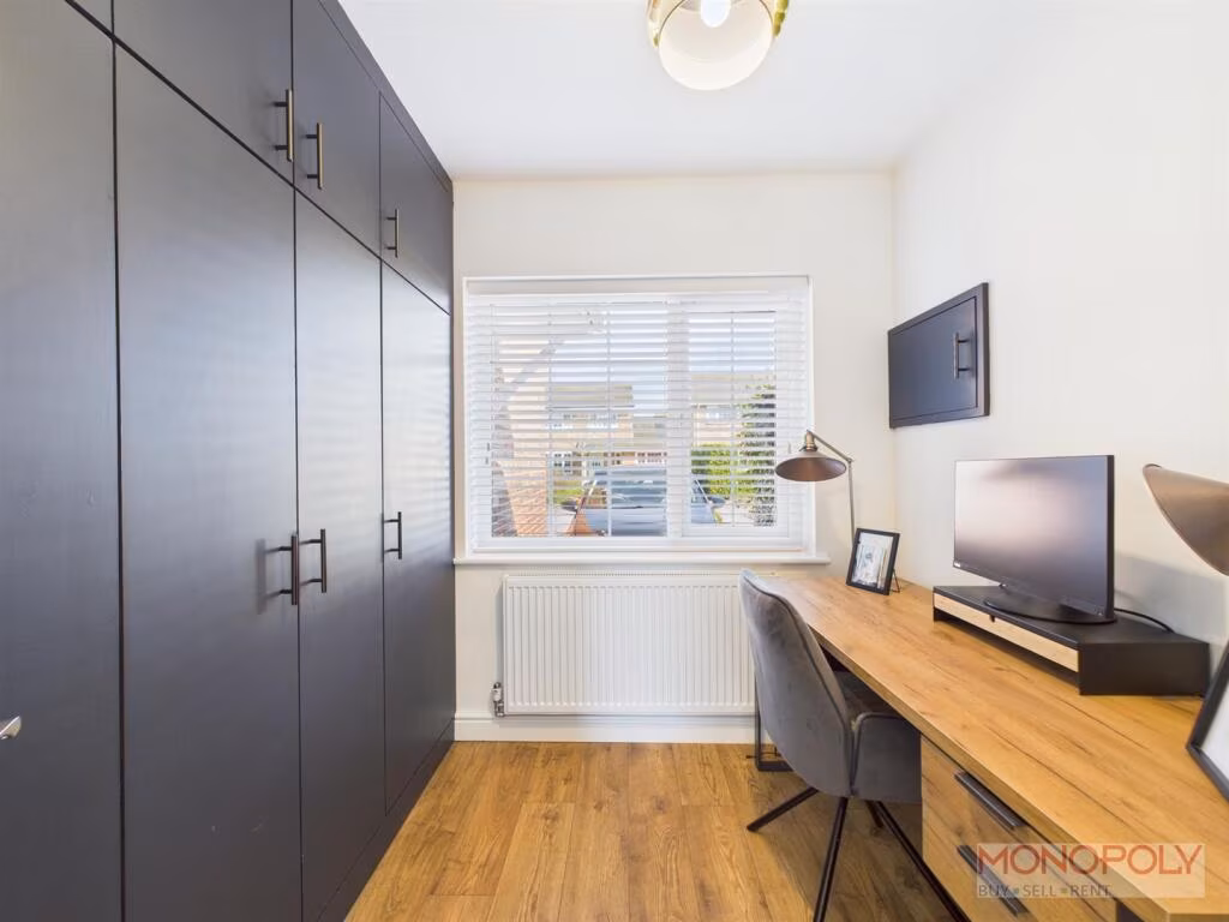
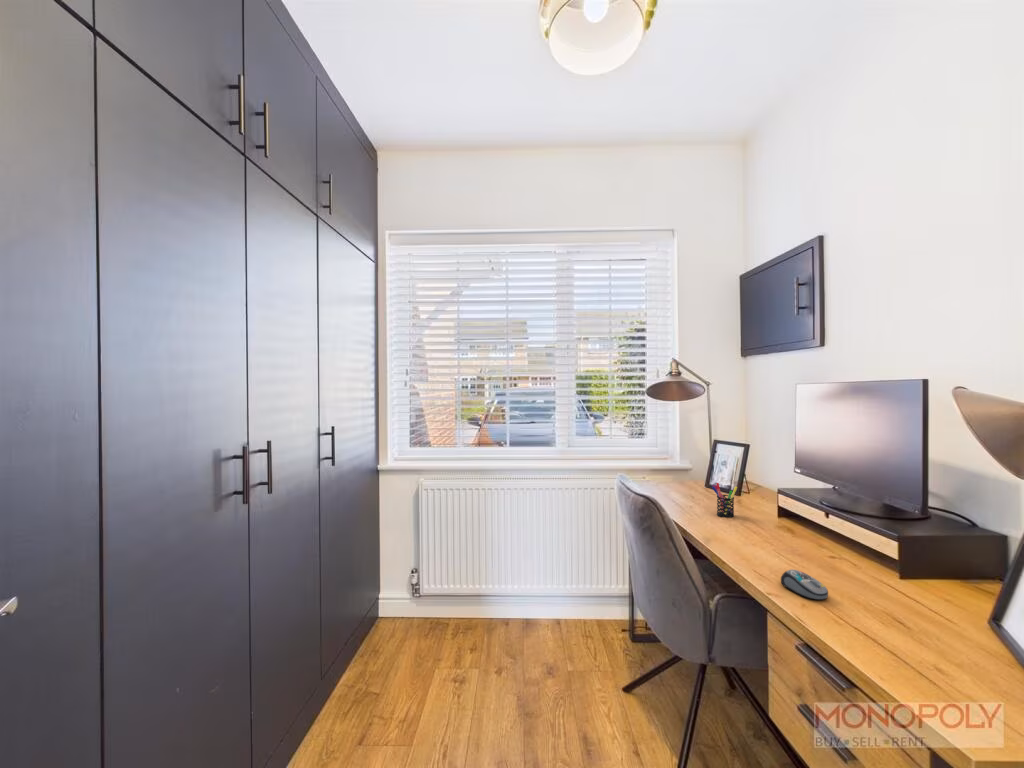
+ pen holder [711,482,738,519]
+ computer mouse [780,568,829,601]
